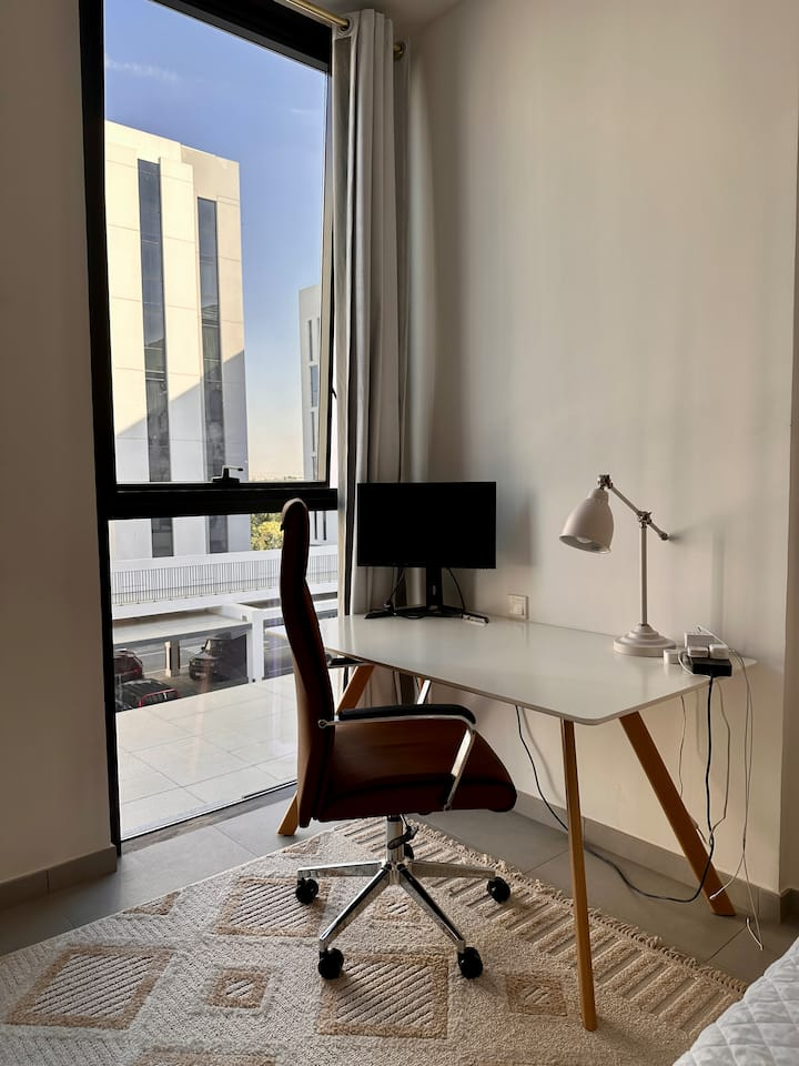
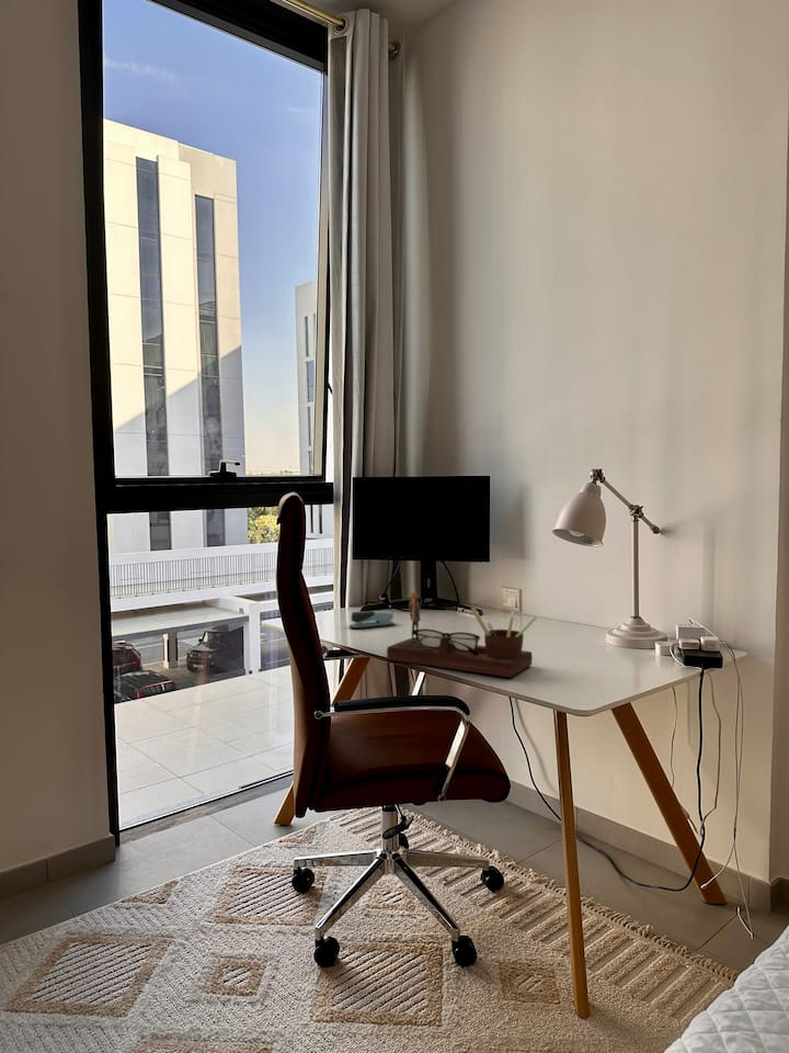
+ desk organizer [386,591,538,678]
+ stapler [348,610,396,630]
